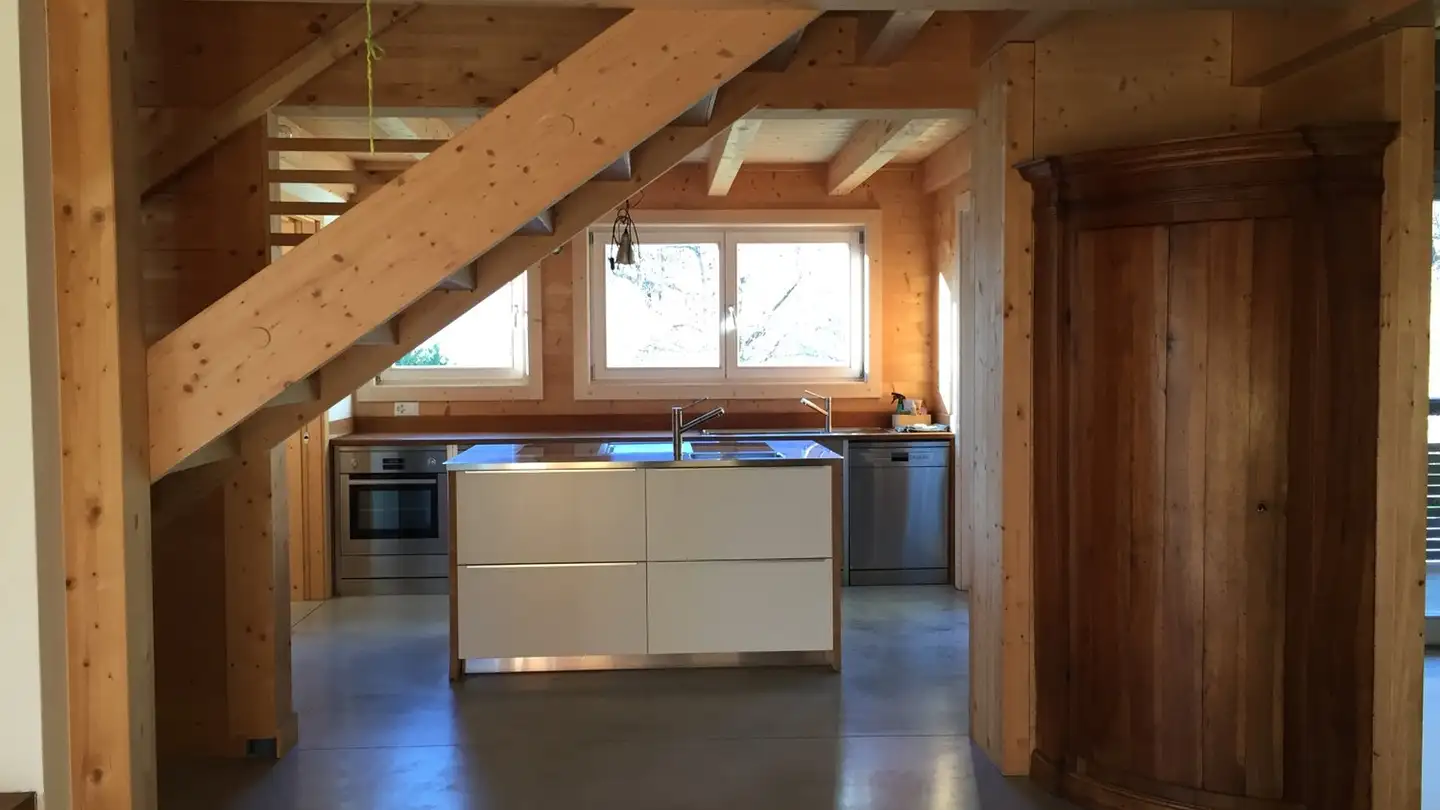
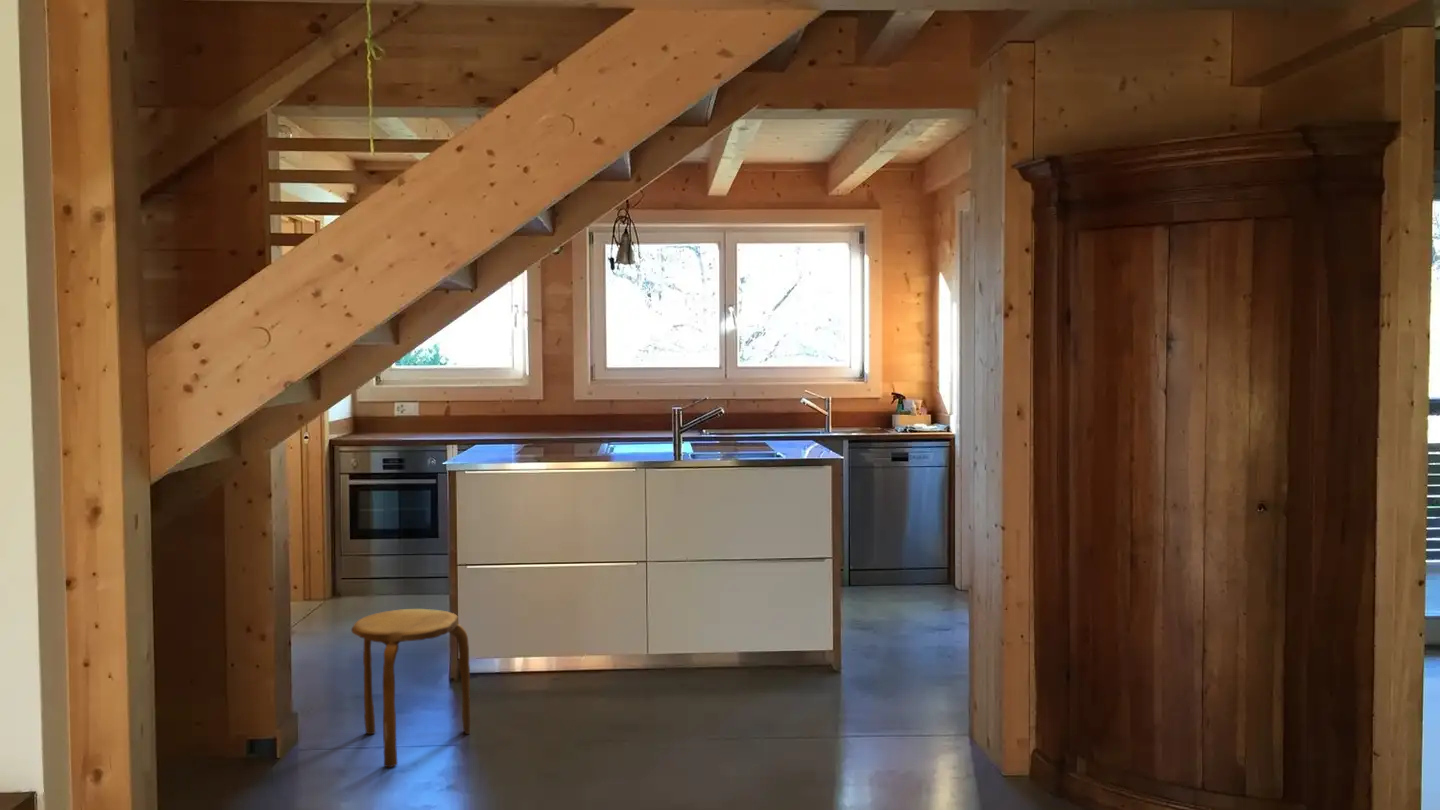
+ stool [350,608,471,768]
